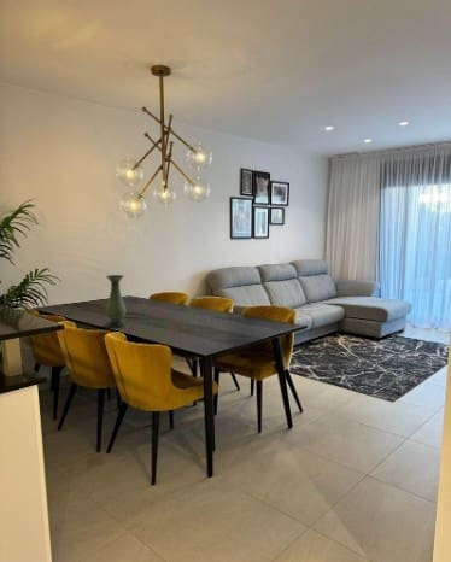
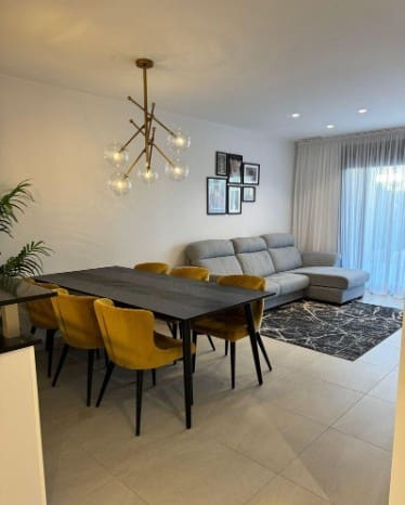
- vase [105,274,128,328]
